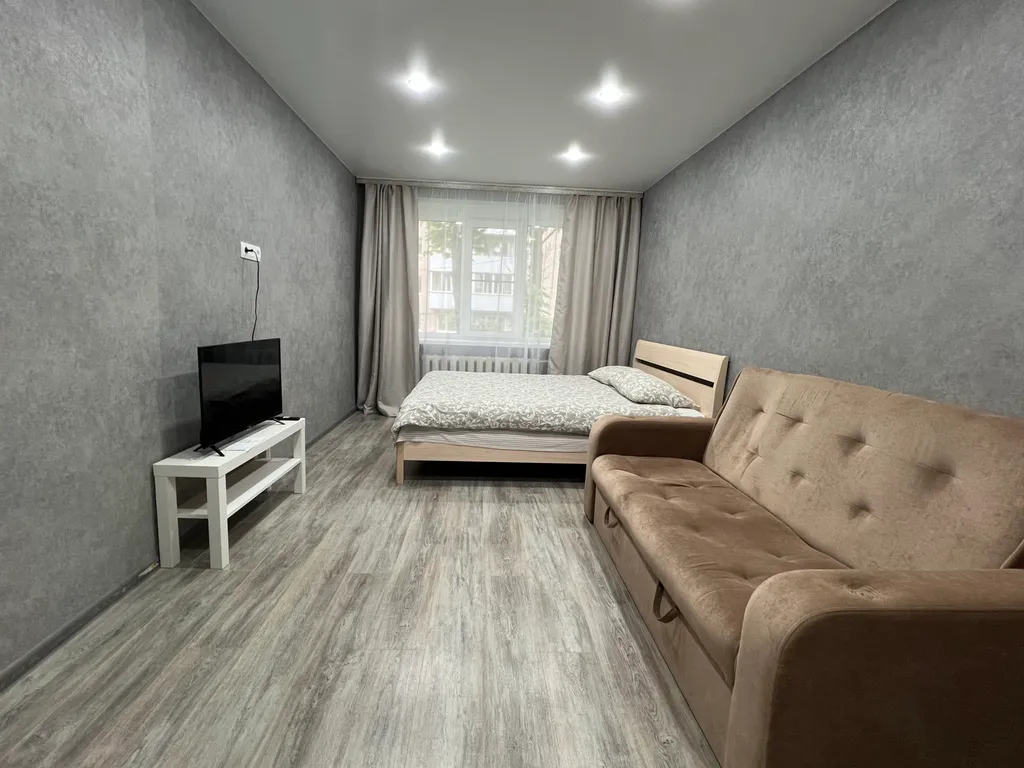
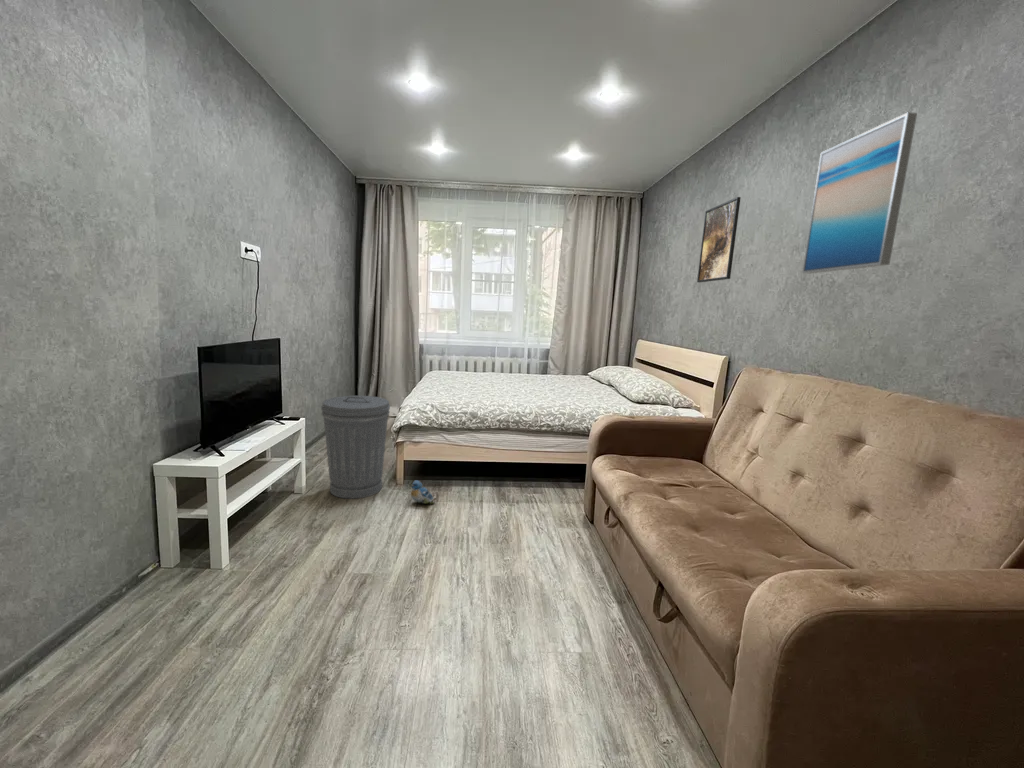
+ wall art [801,111,918,274]
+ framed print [696,196,742,283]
+ plush toy [410,479,436,505]
+ trash can [320,395,391,500]
